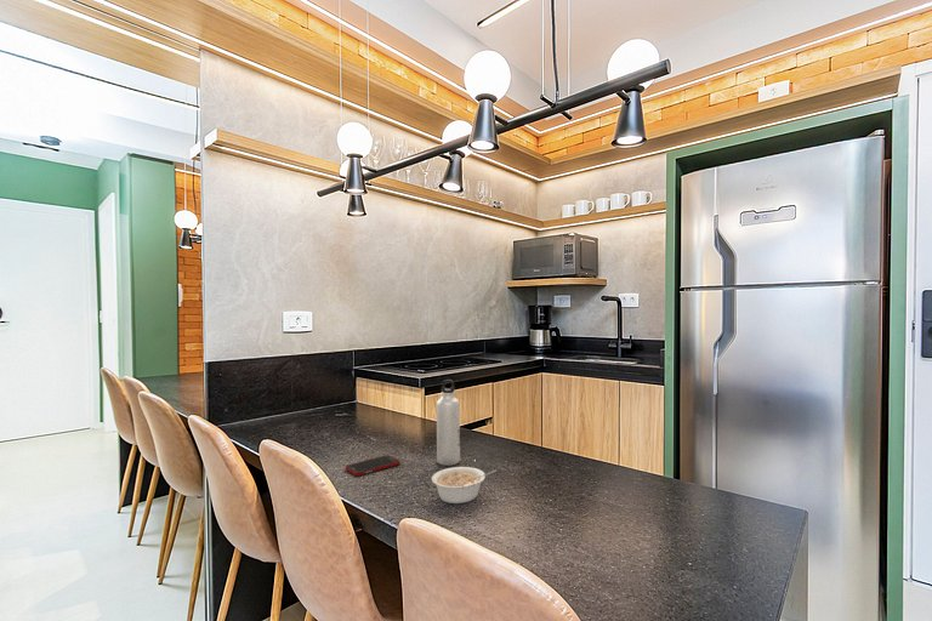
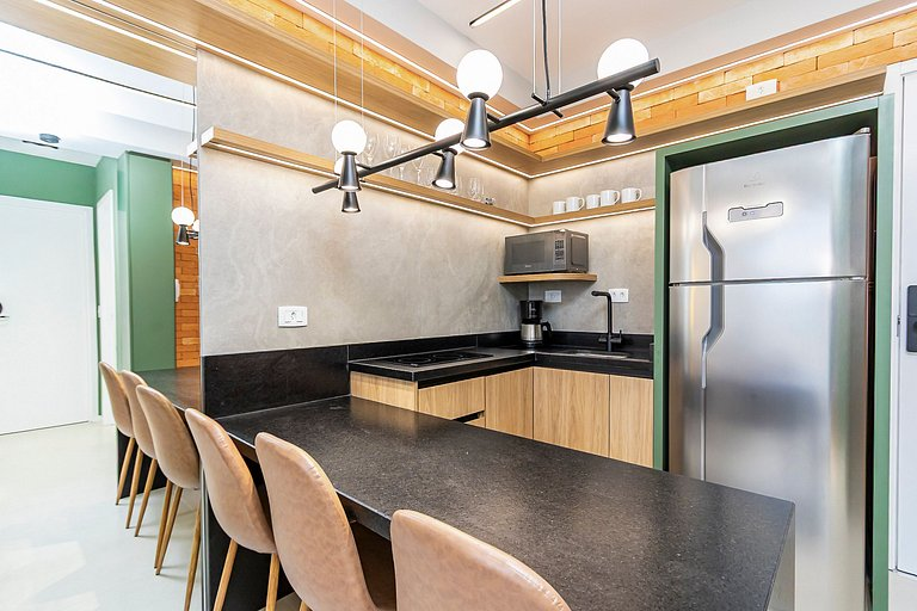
- cell phone [345,454,402,477]
- legume [431,466,498,505]
- water bottle [436,378,461,467]
